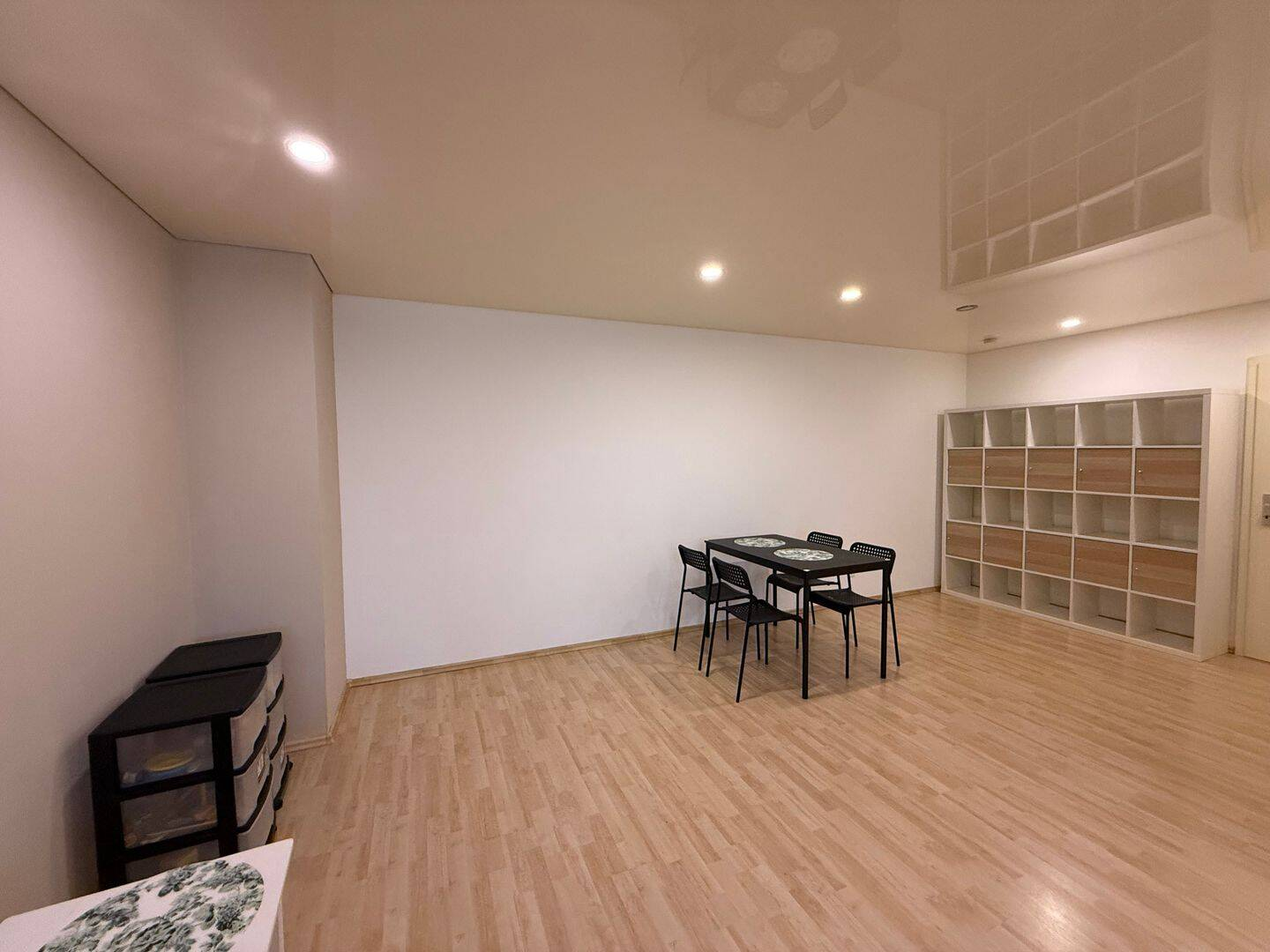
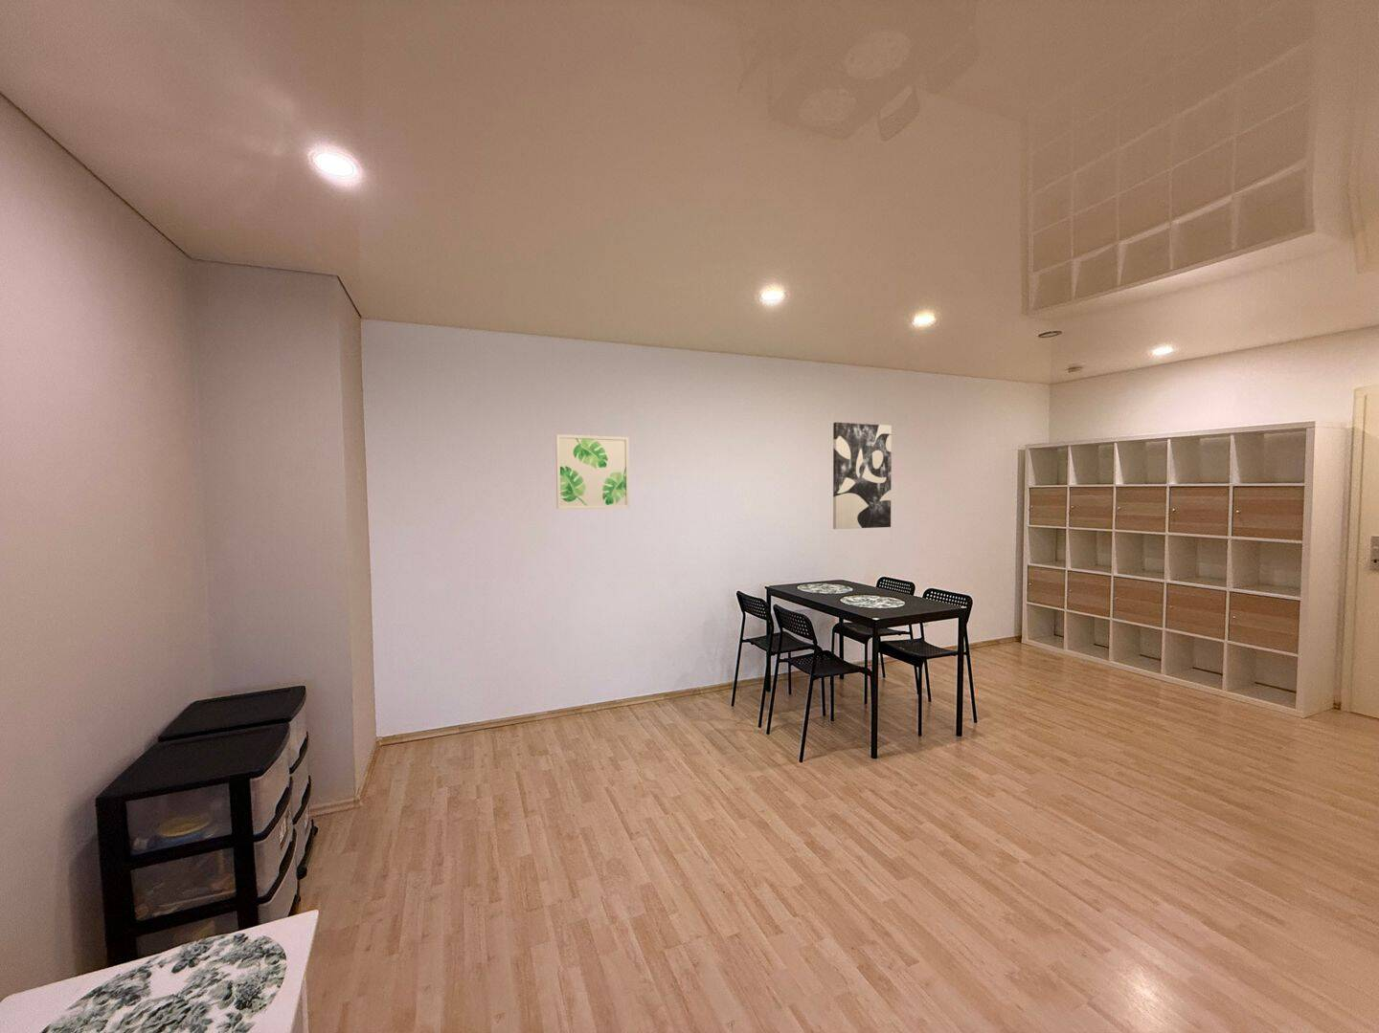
+ wall art [832,421,893,530]
+ wall art [555,433,630,510]
